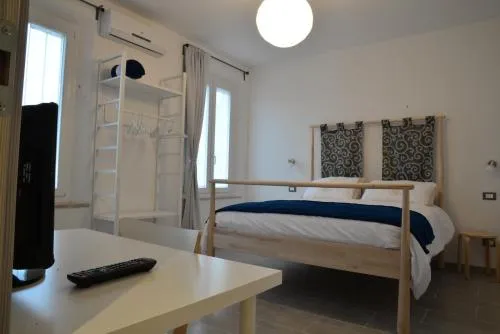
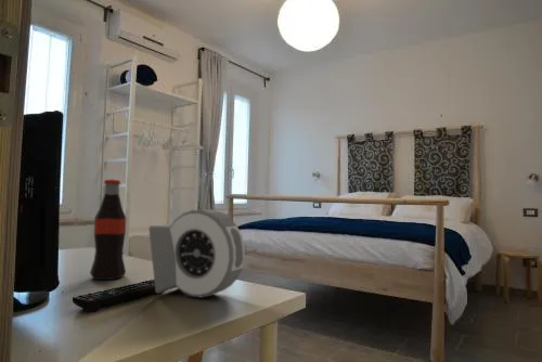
+ alarm clock [147,208,246,298]
+ bottle [89,178,127,281]
